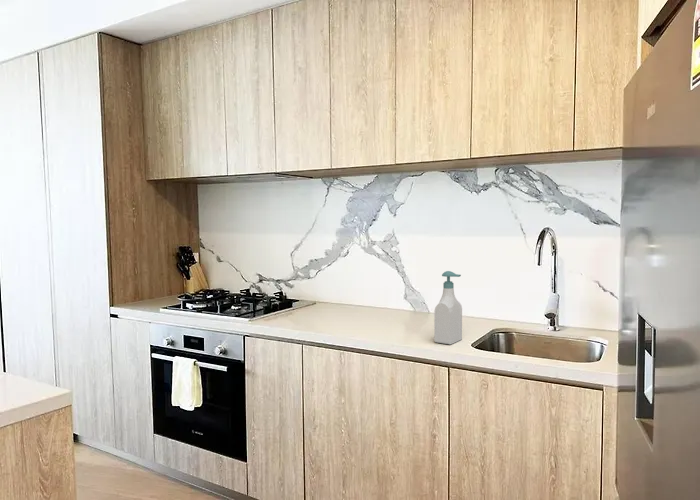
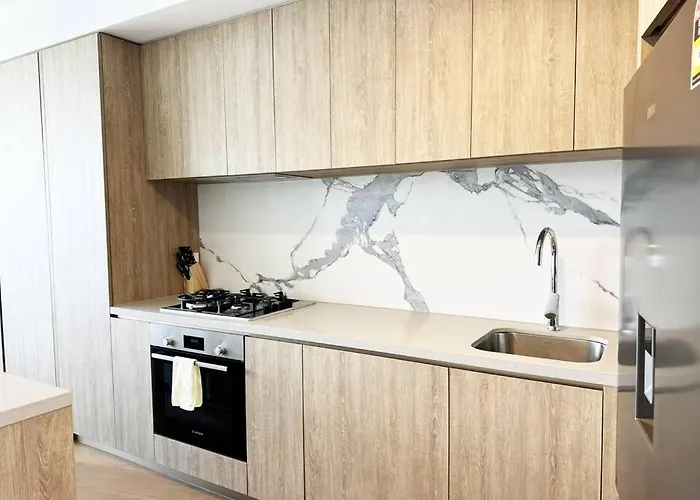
- soap bottle [433,270,463,345]
